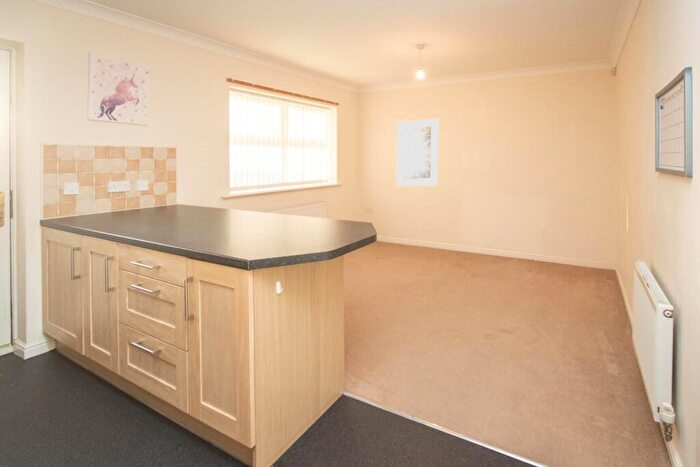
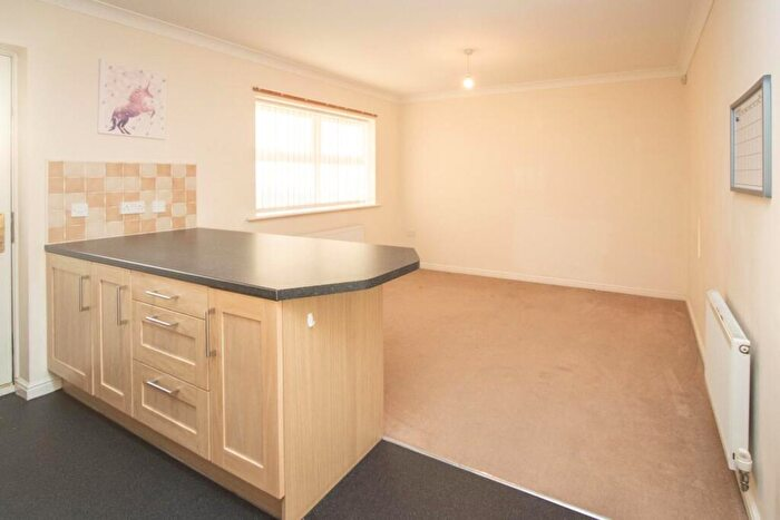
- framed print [396,117,439,187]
